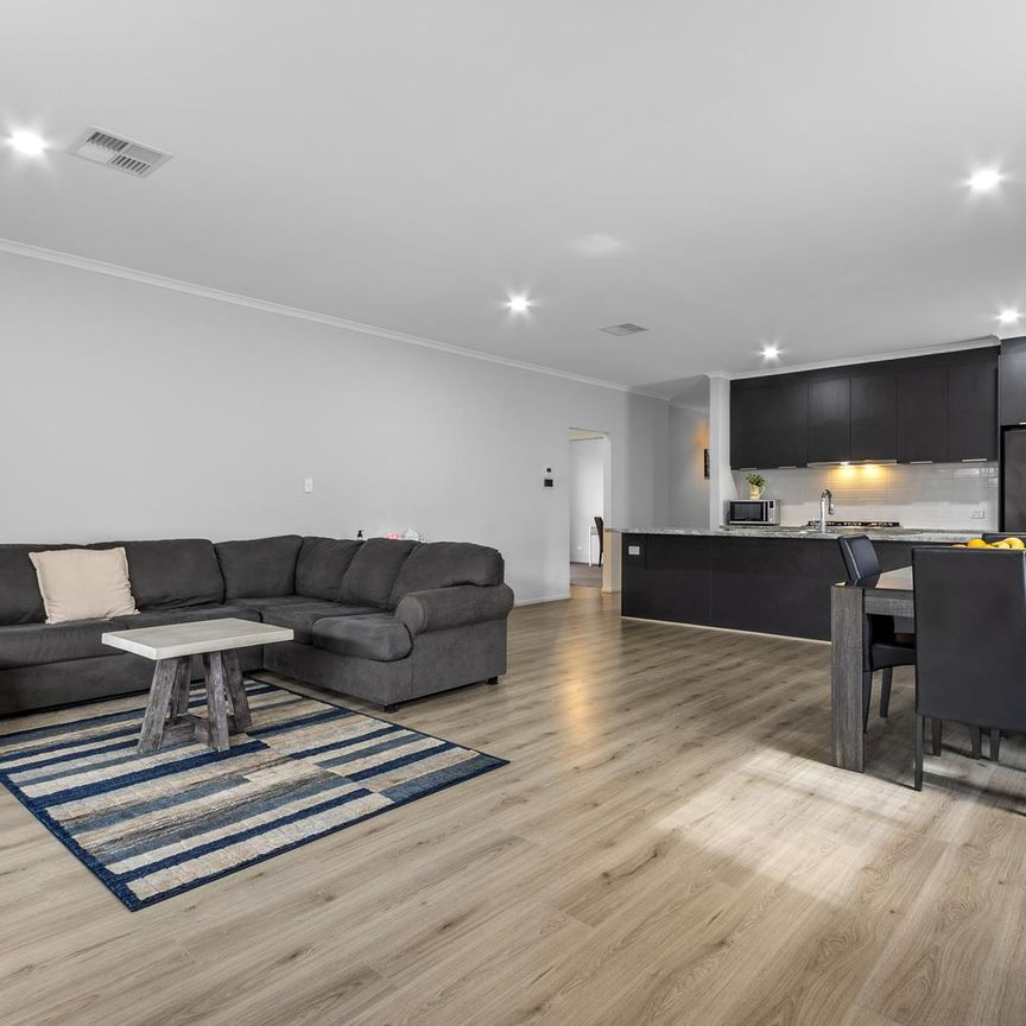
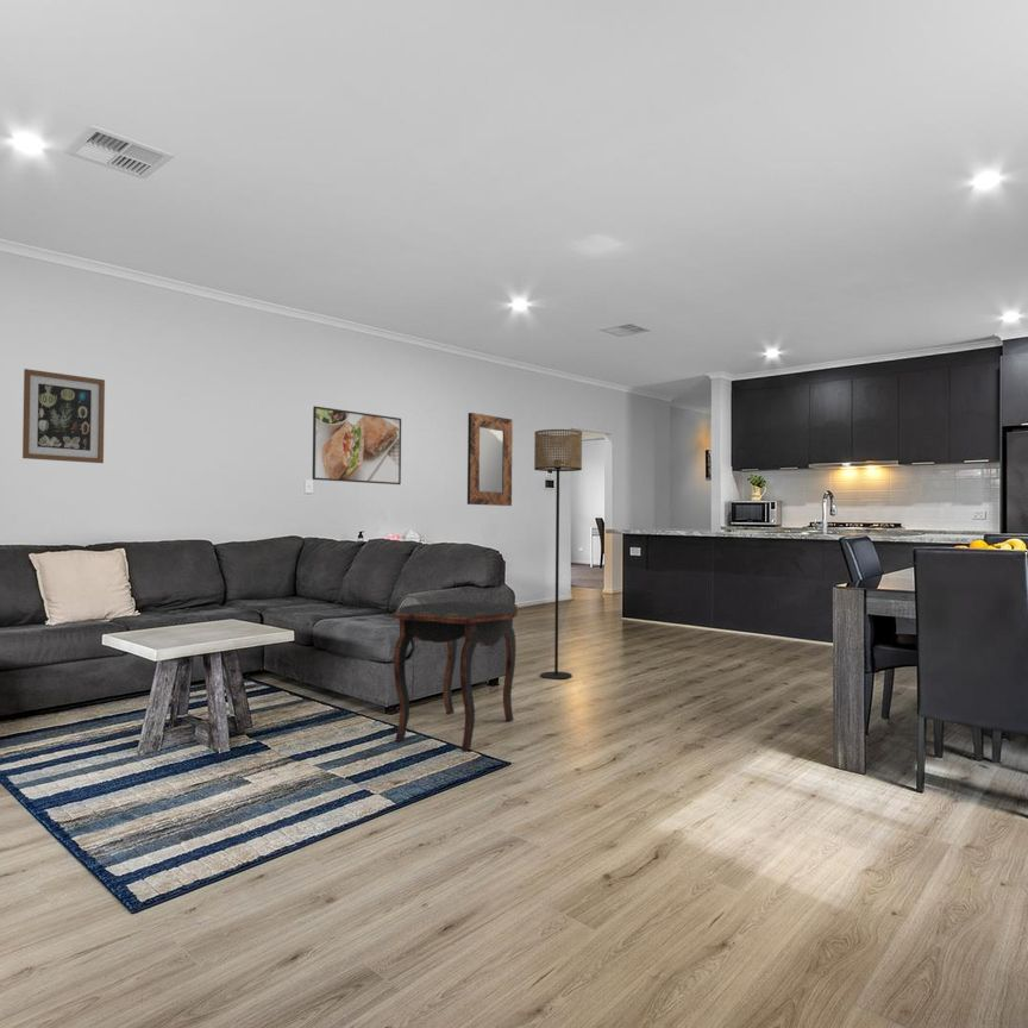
+ home mirror [466,412,514,507]
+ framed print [312,405,402,485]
+ side table [393,601,519,752]
+ floor lamp [533,428,583,681]
+ wall art [21,368,106,464]
